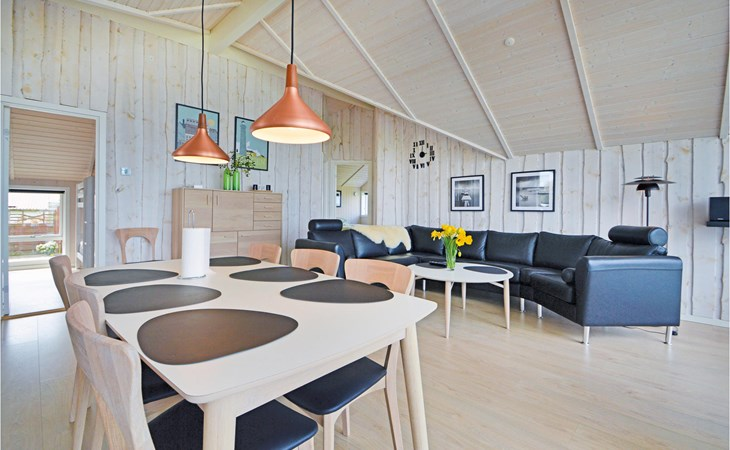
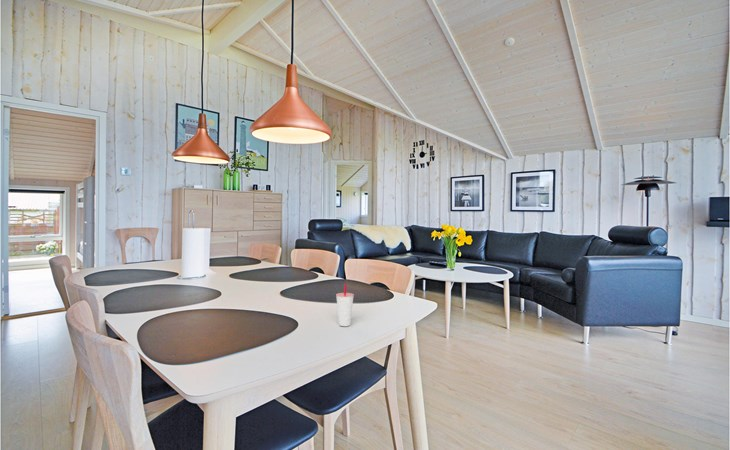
+ cup [335,284,355,327]
